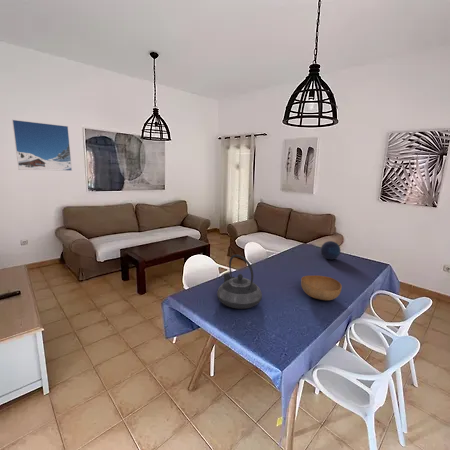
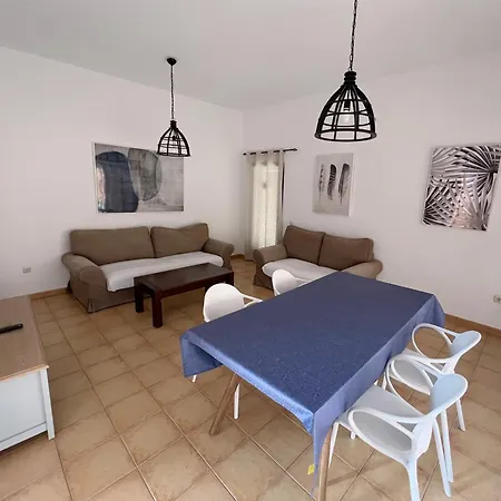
- bowl [300,275,343,301]
- decorative orb [320,240,341,261]
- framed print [11,119,73,172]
- teapot [216,254,263,310]
